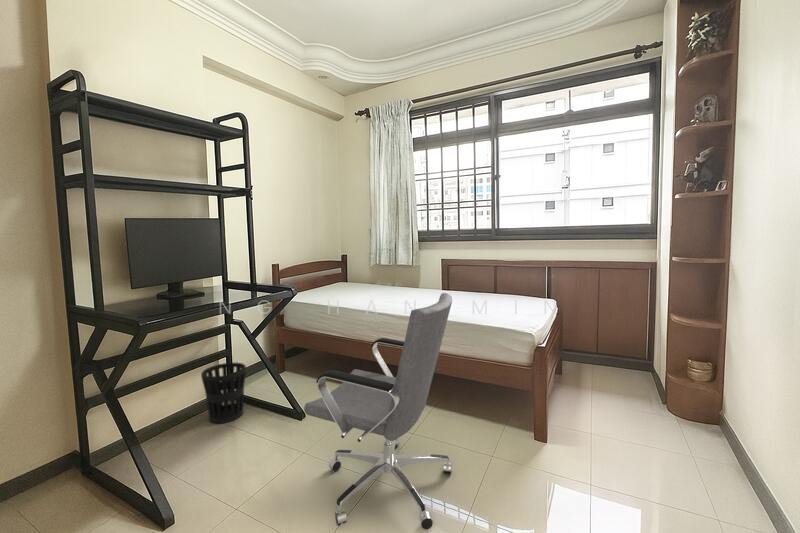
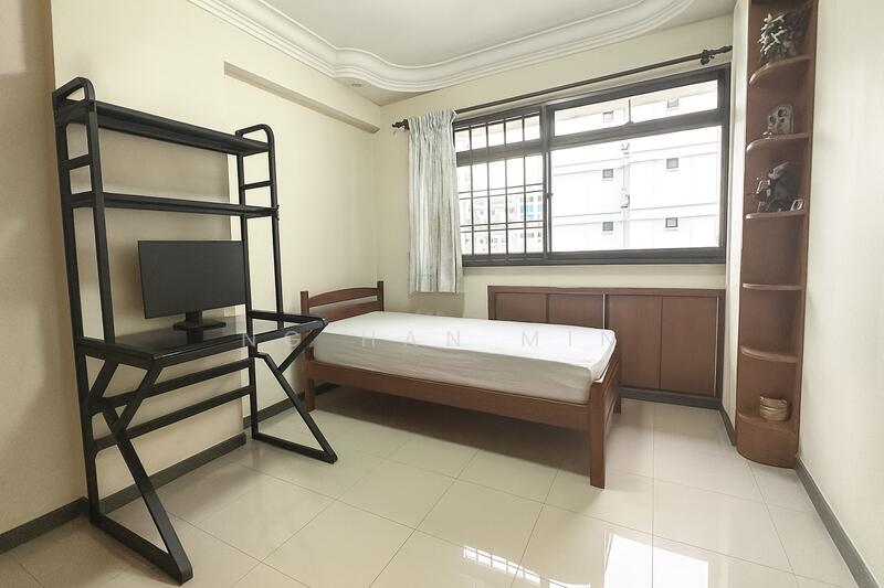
- office chair [303,292,453,530]
- wastebasket [200,362,247,424]
